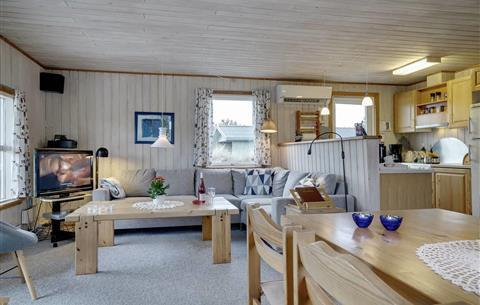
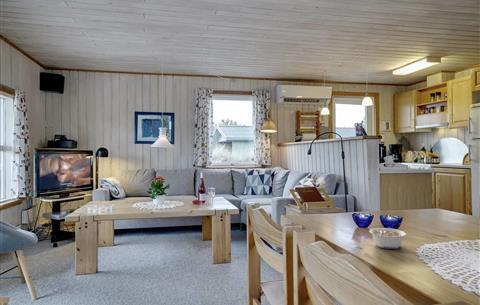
+ legume [369,227,407,250]
